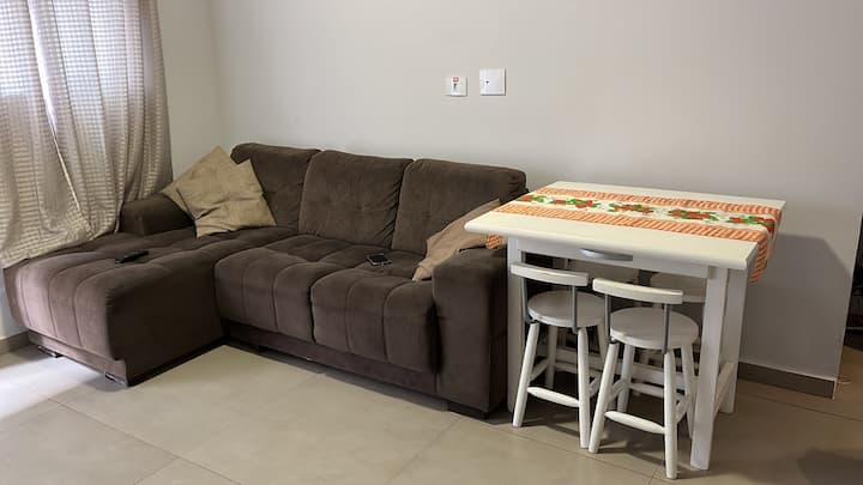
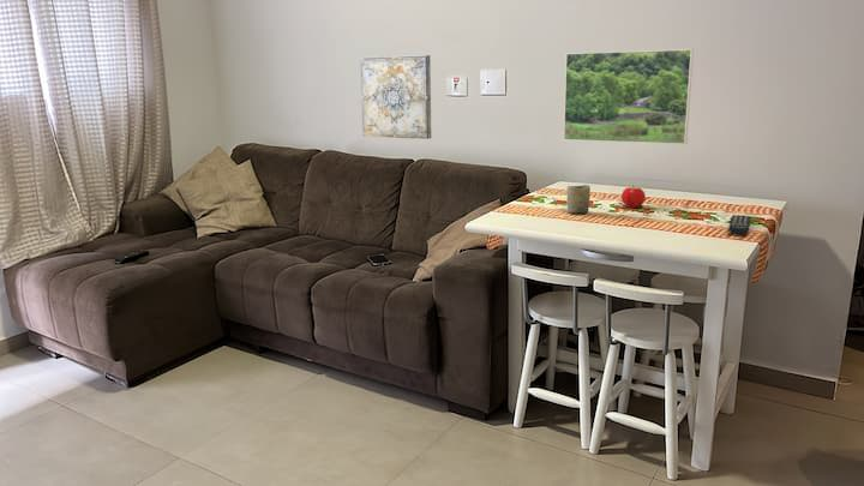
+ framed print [563,48,695,145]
+ wall art [359,54,432,140]
+ cup [566,184,592,215]
+ fruit [620,186,647,209]
+ remote control [728,214,752,235]
